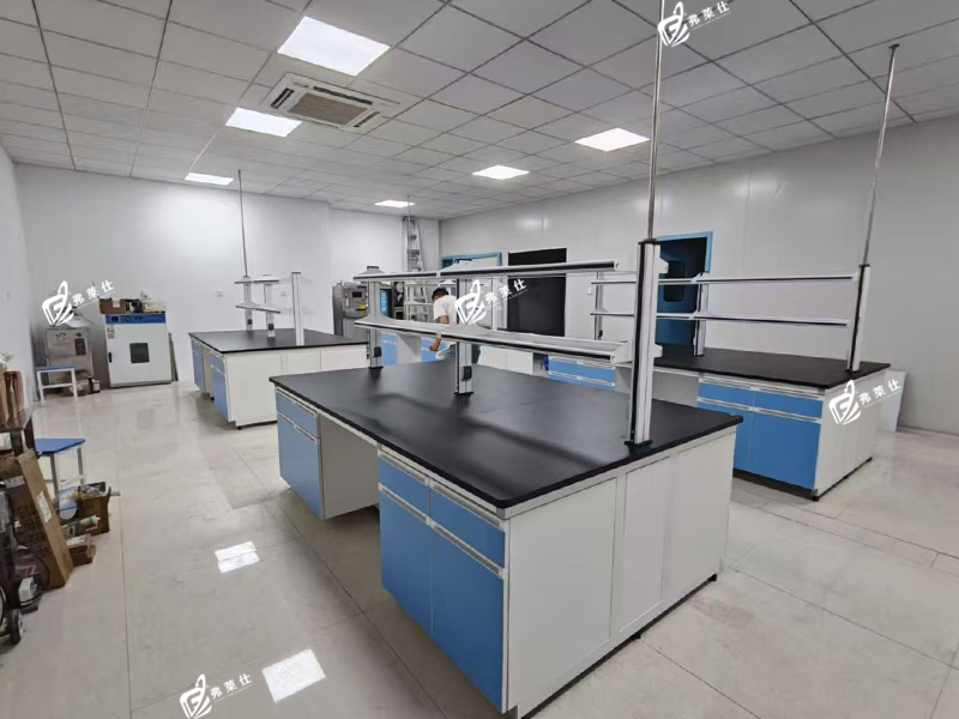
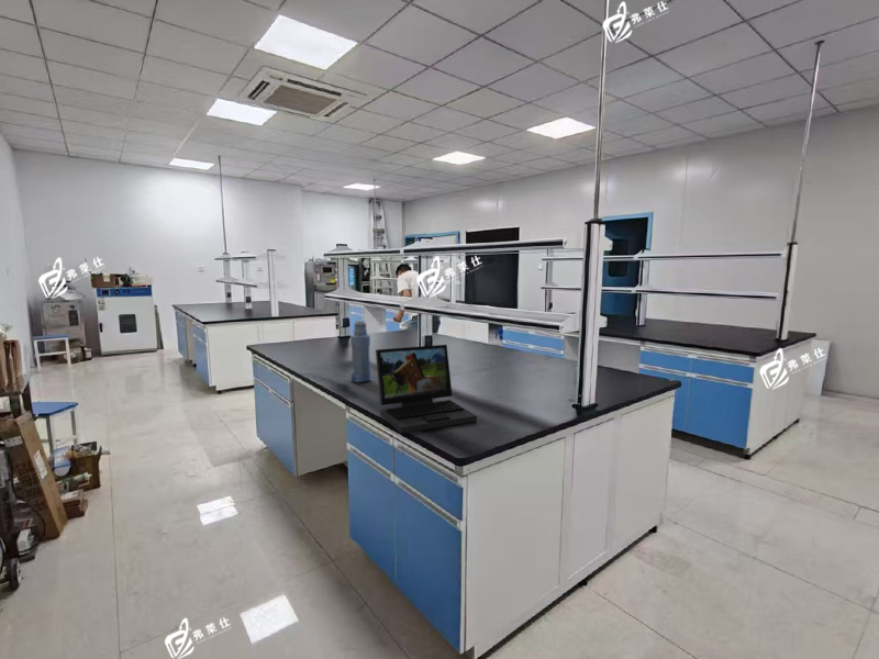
+ laptop [375,344,478,435]
+ bottle [349,320,371,383]
